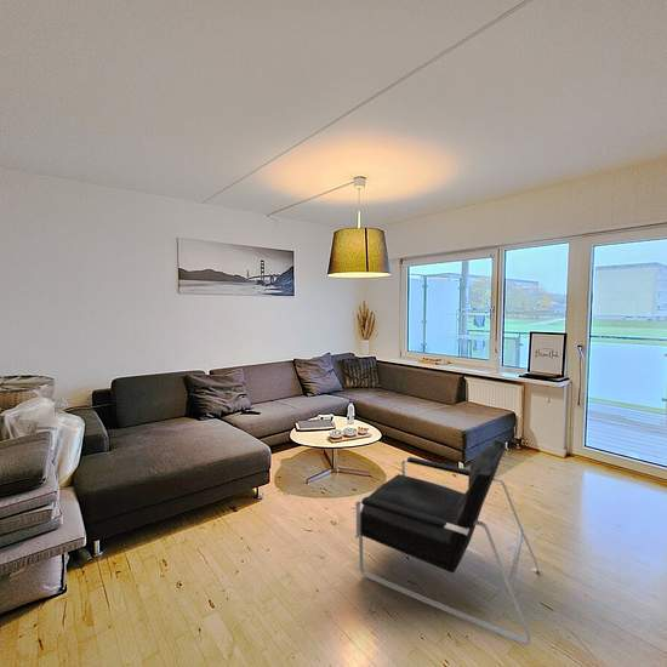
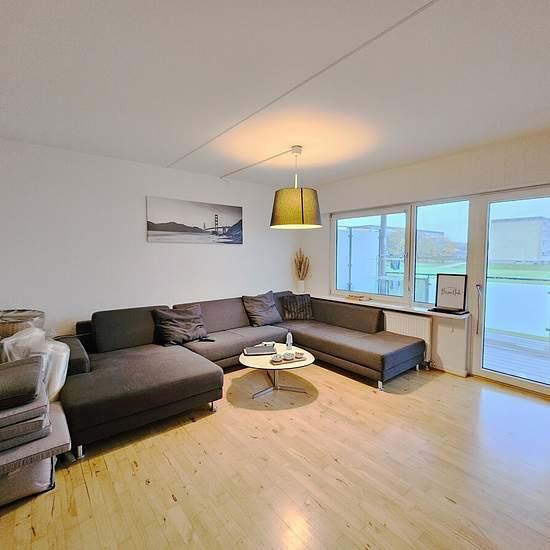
- armchair [354,439,540,645]
